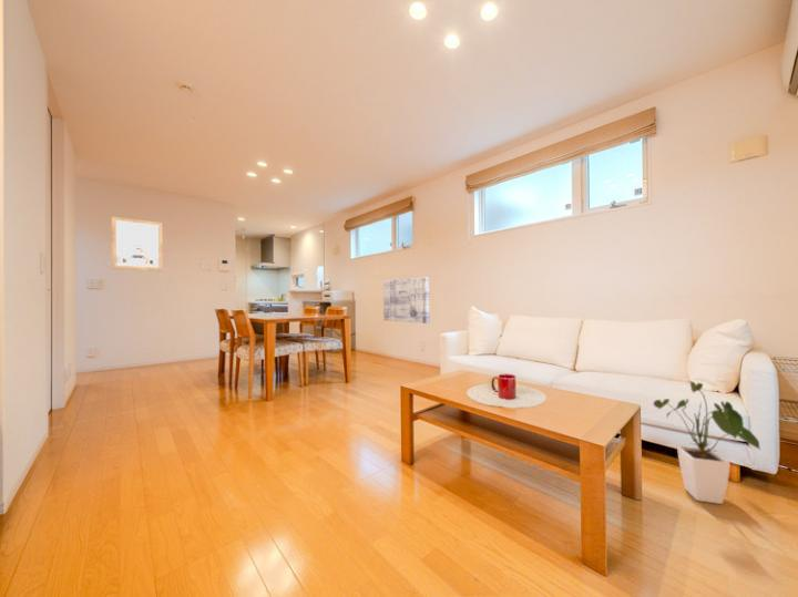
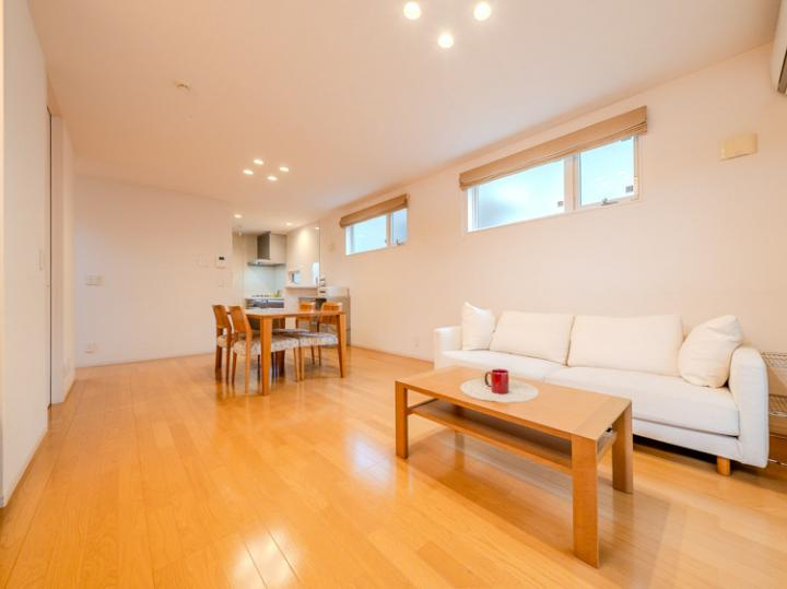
- wall art [382,277,430,325]
- wall art [111,216,164,272]
- house plant [653,381,761,505]
